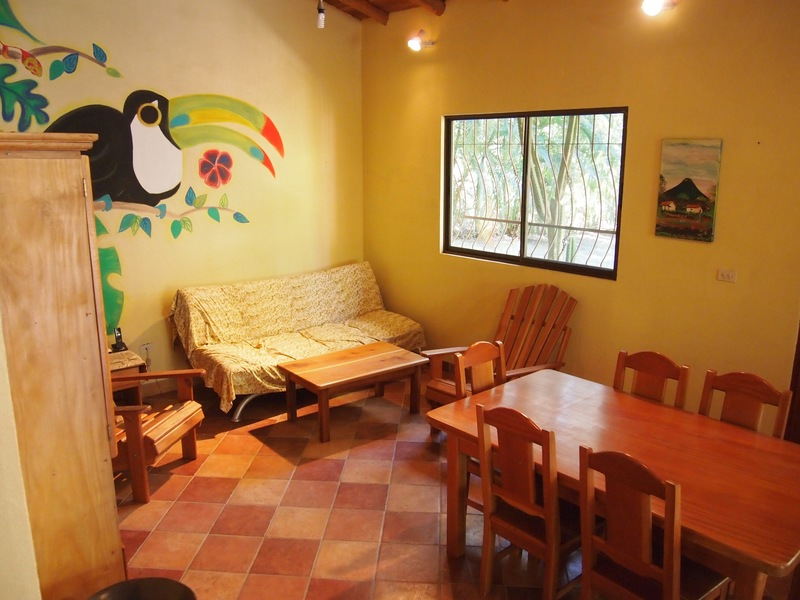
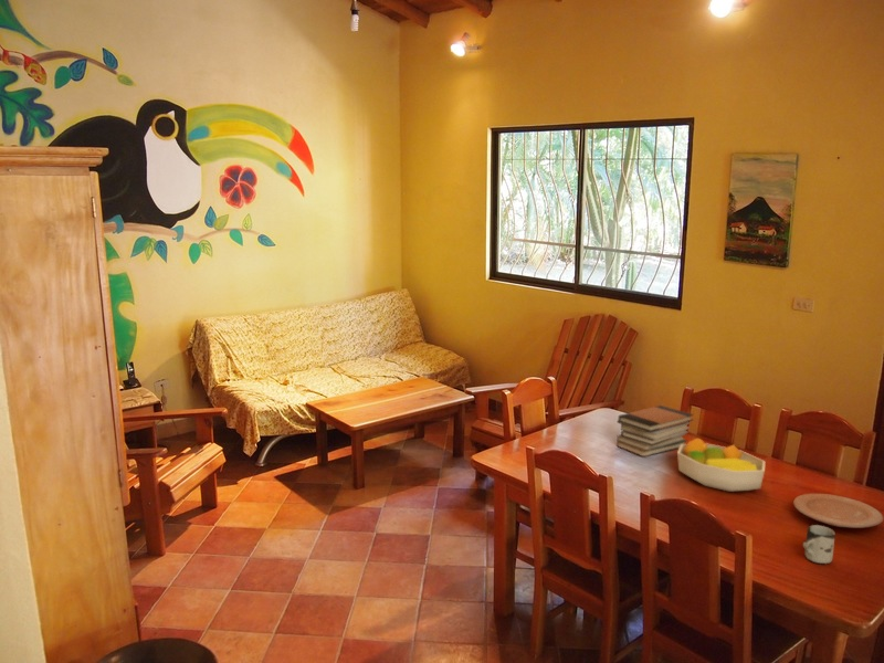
+ plate [792,493,884,529]
+ fruit bowl [676,438,766,493]
+ book stack [615,404,694,457]
+ cup [802,524,835,566]
